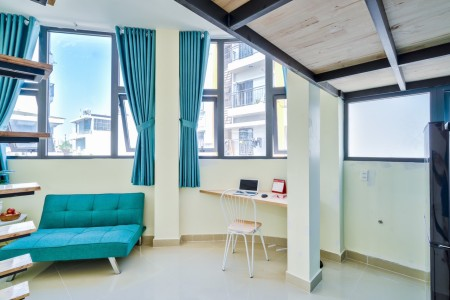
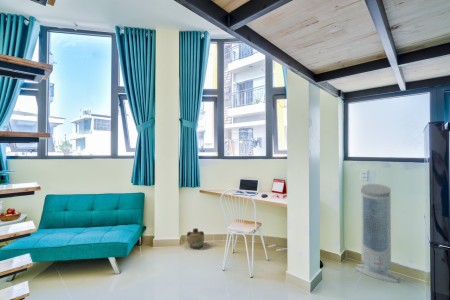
+ ceramic jug [186,227,205,249]
+ air purifier [354,183,400,284]
